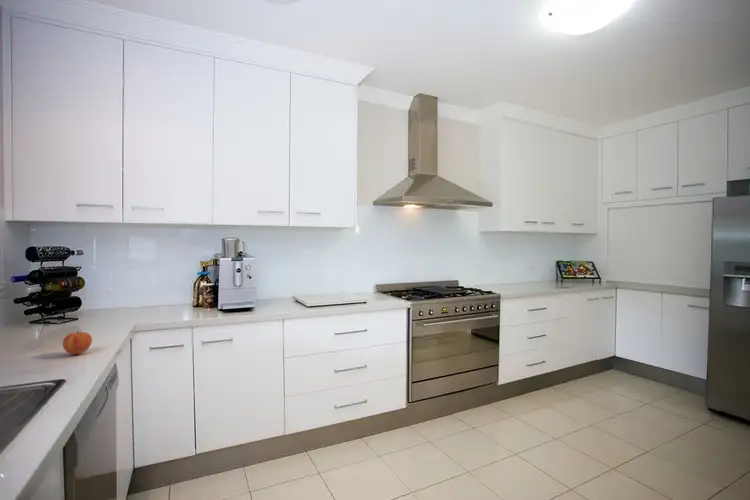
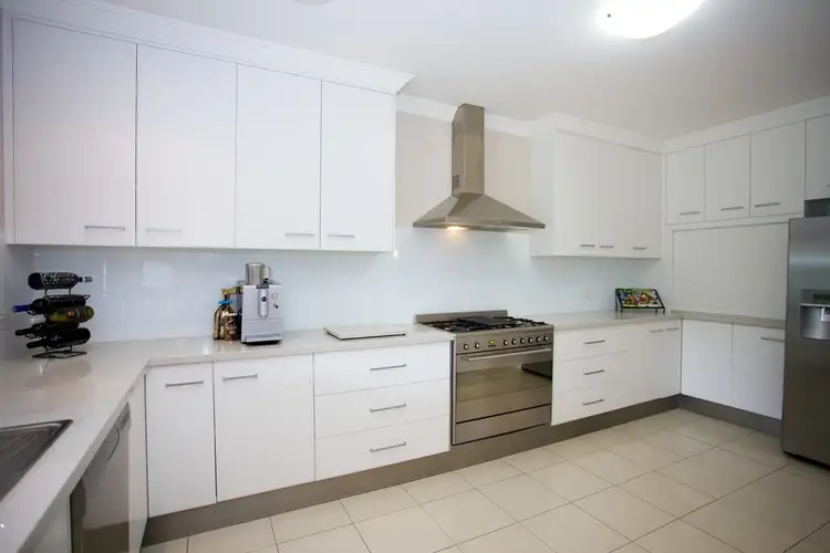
- apple [62,330,93,356]
